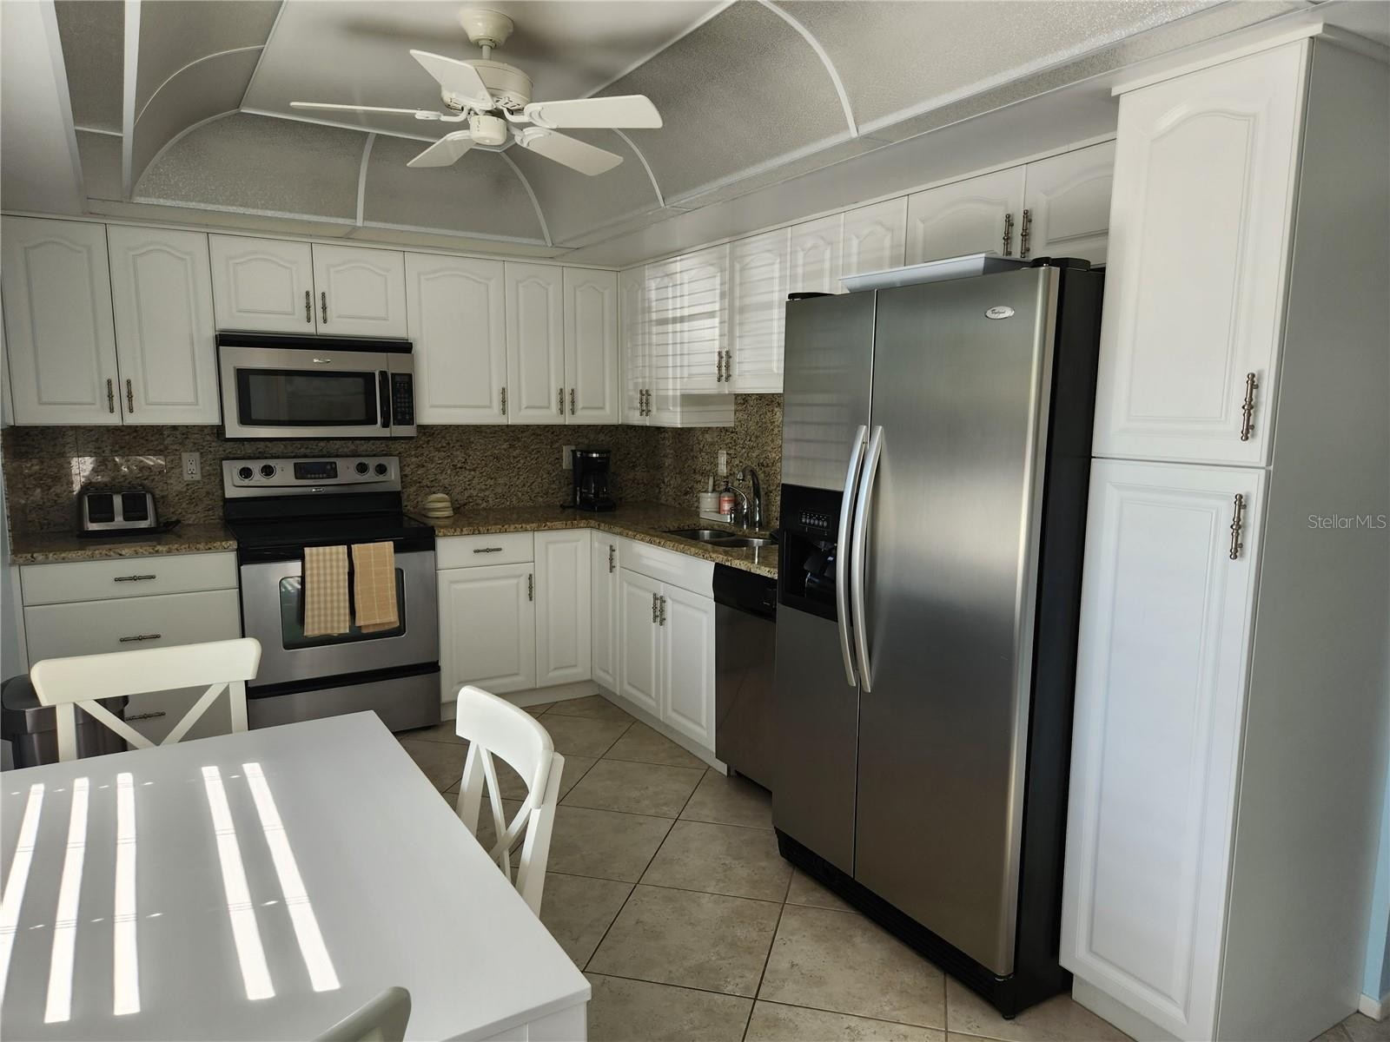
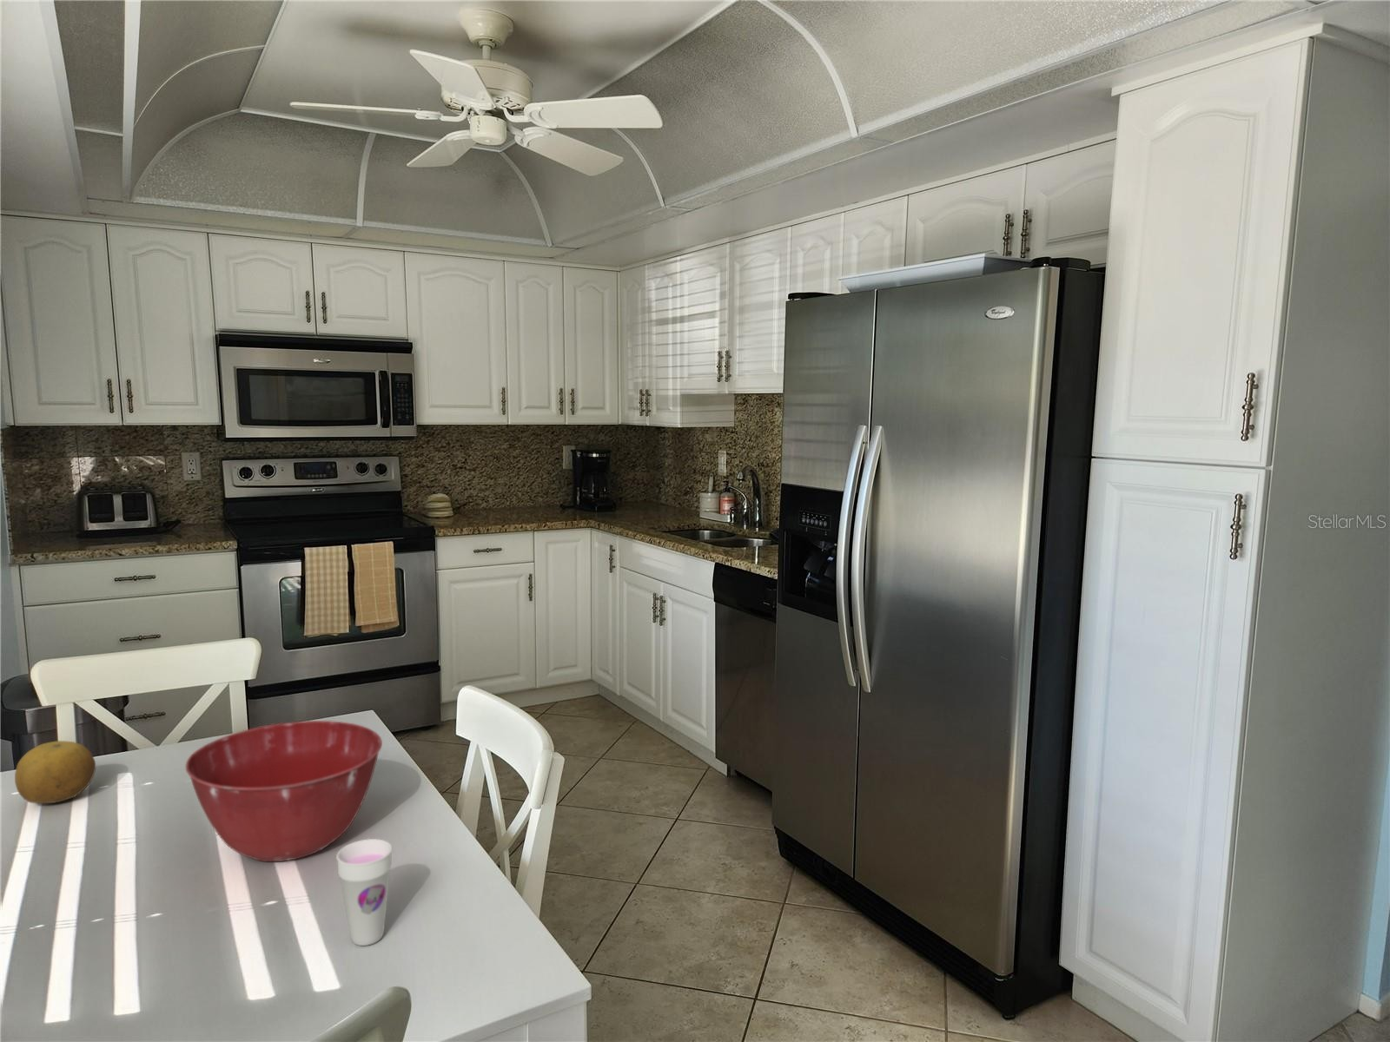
+ fruit [14,740,96,804]
+ mixing bowl [184,720,383,862]
+ cup [335,838,393,947]
